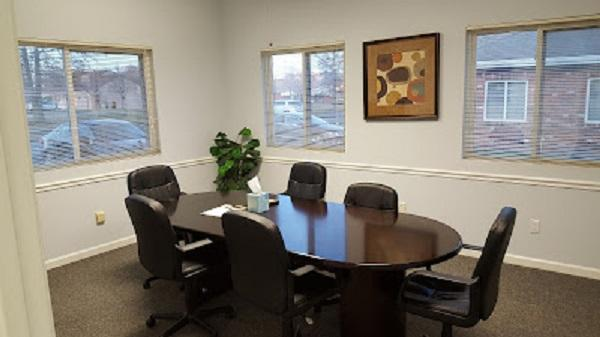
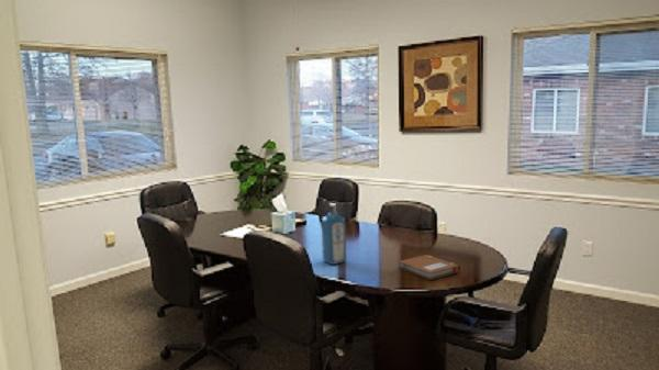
+ notebook [398,254,461,281]
+ liquor [321,202,347,266]
